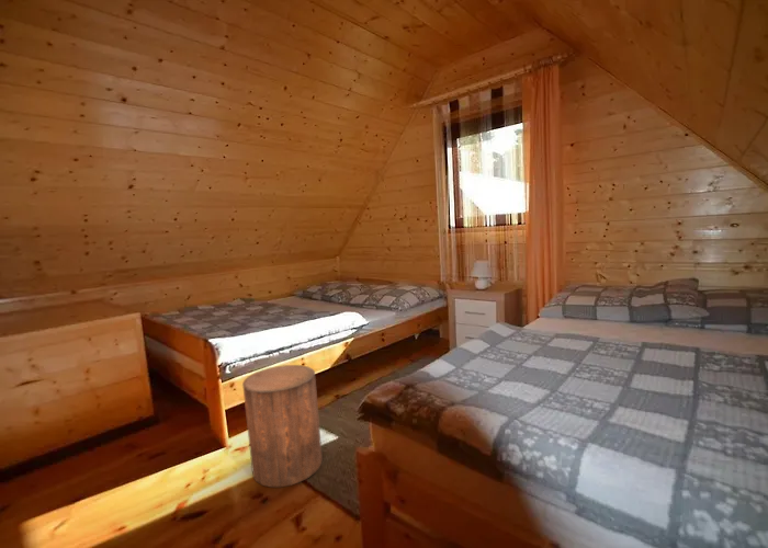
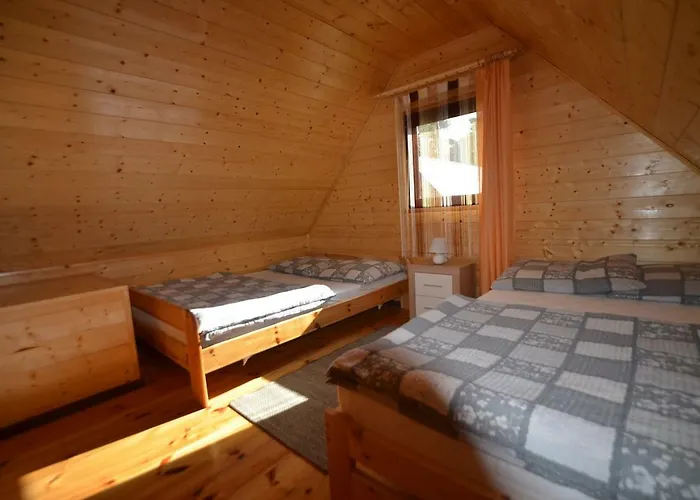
- stool [241,364,324,488]
